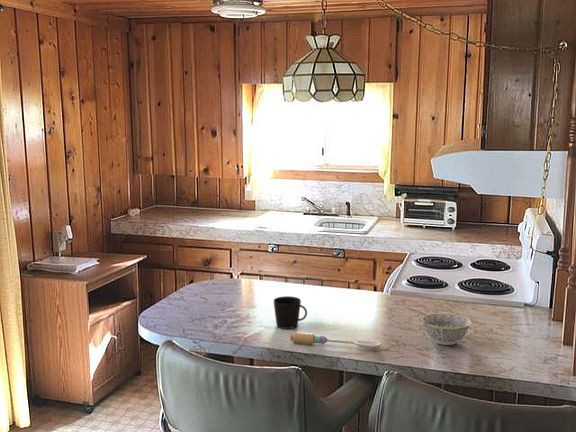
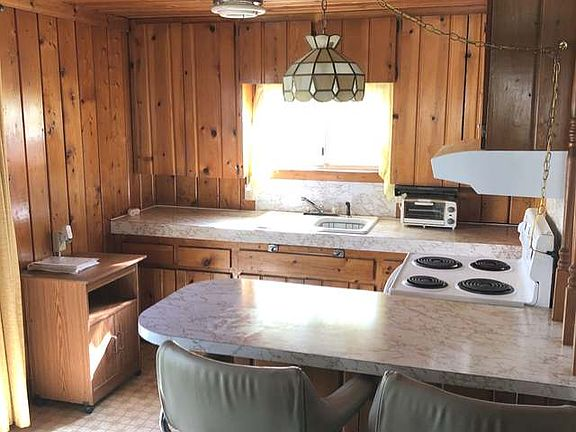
- bowl [421,312,472,346]
- cup [273,295,308,330]
- spoon [289,331,383,349]
